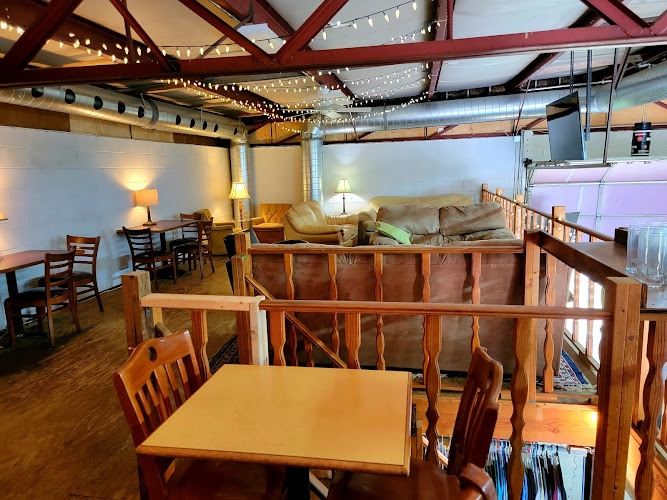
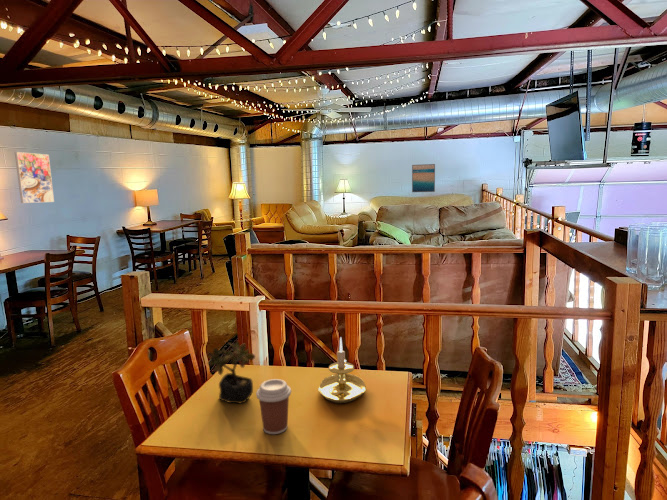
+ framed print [14,151,55,204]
+ wall art [411,163,436,193]
+ succulent plant [206,341,256,405]
+ candle holder [317,336,366,404]
+ coffee cup [255,378,292,435]
